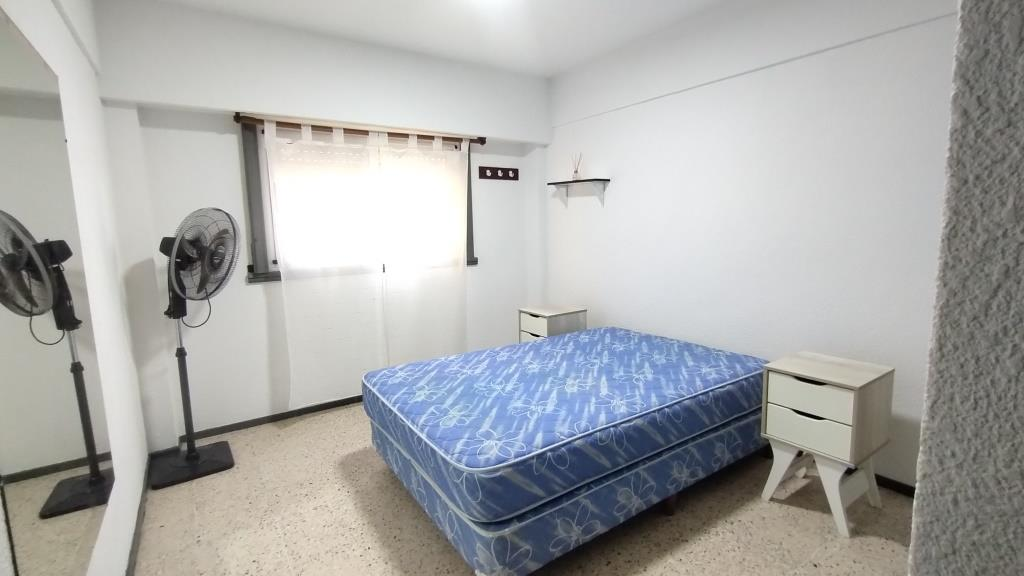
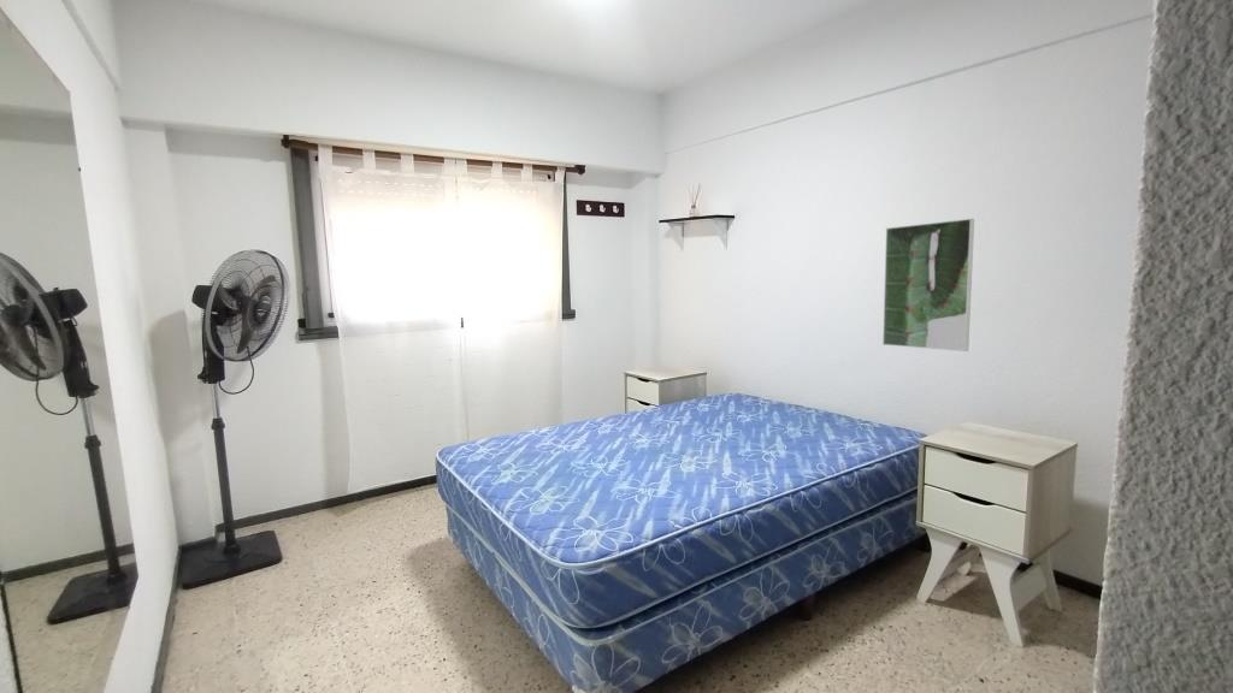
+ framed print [881,218,975,353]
